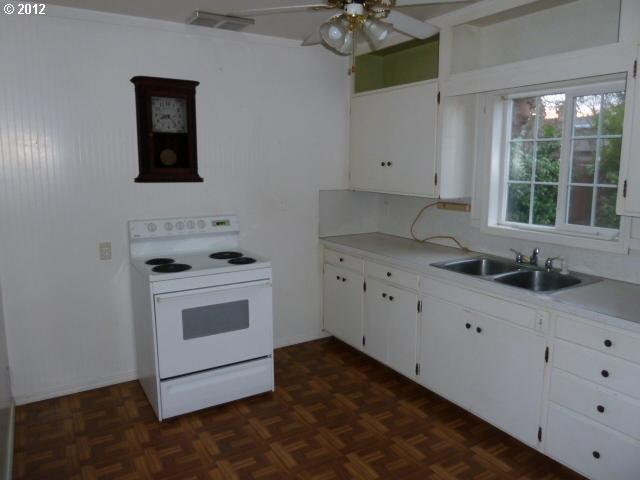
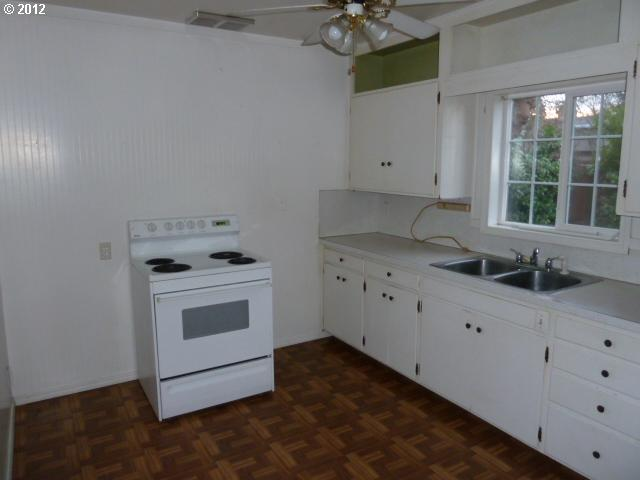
- pendulum clock [129,75,205,184]
